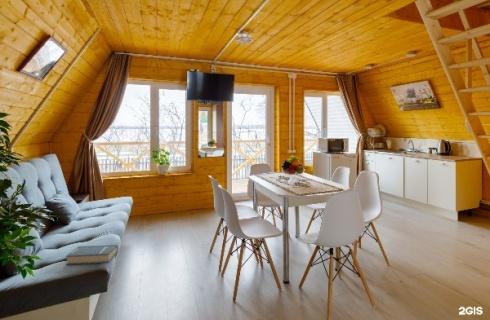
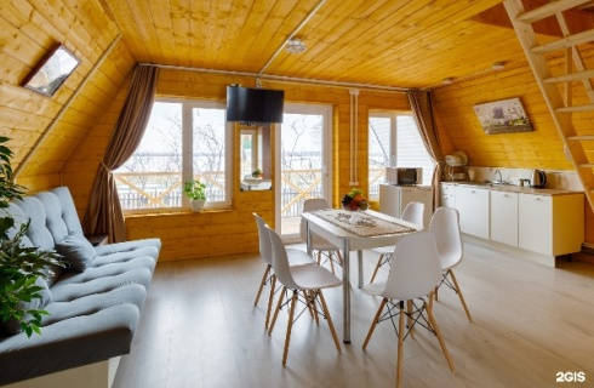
- hardback book [65,244,119,266]
